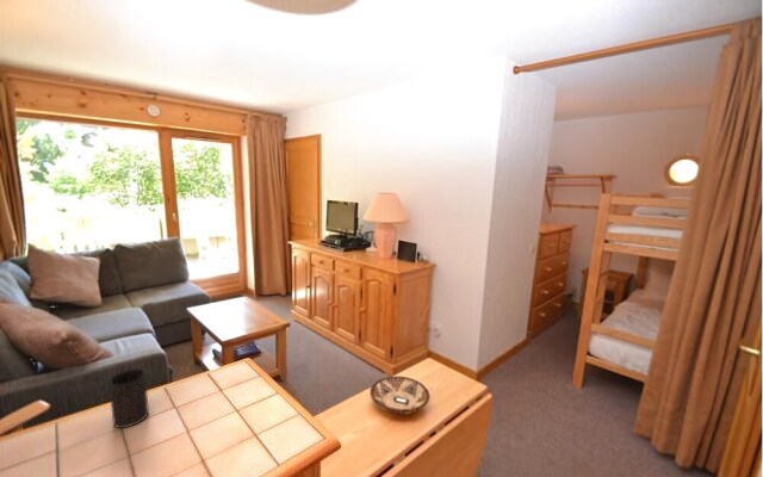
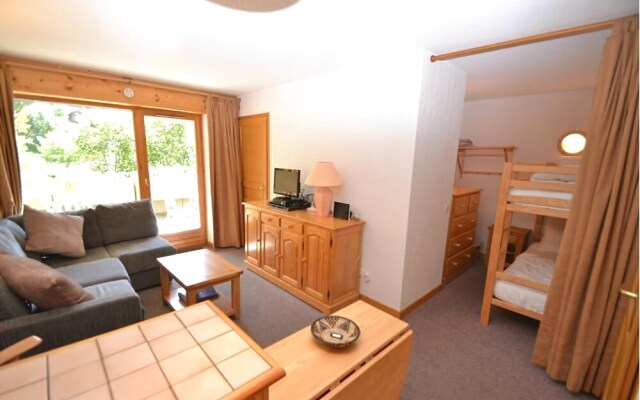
- cup [107,367,150,429]
